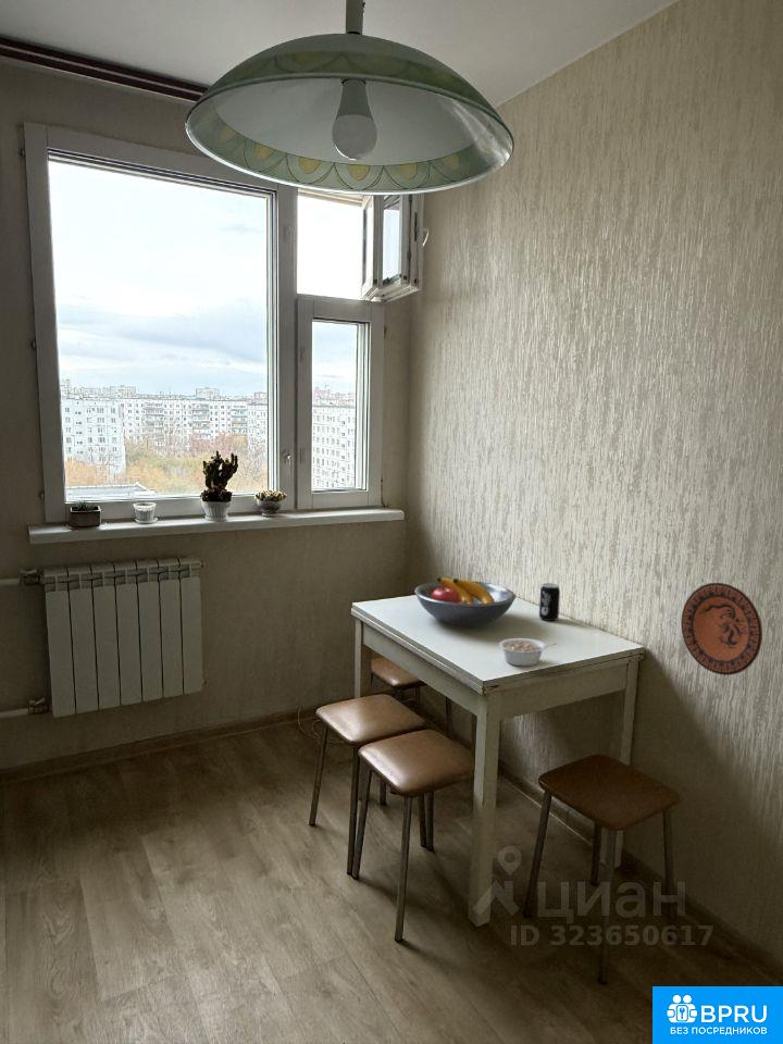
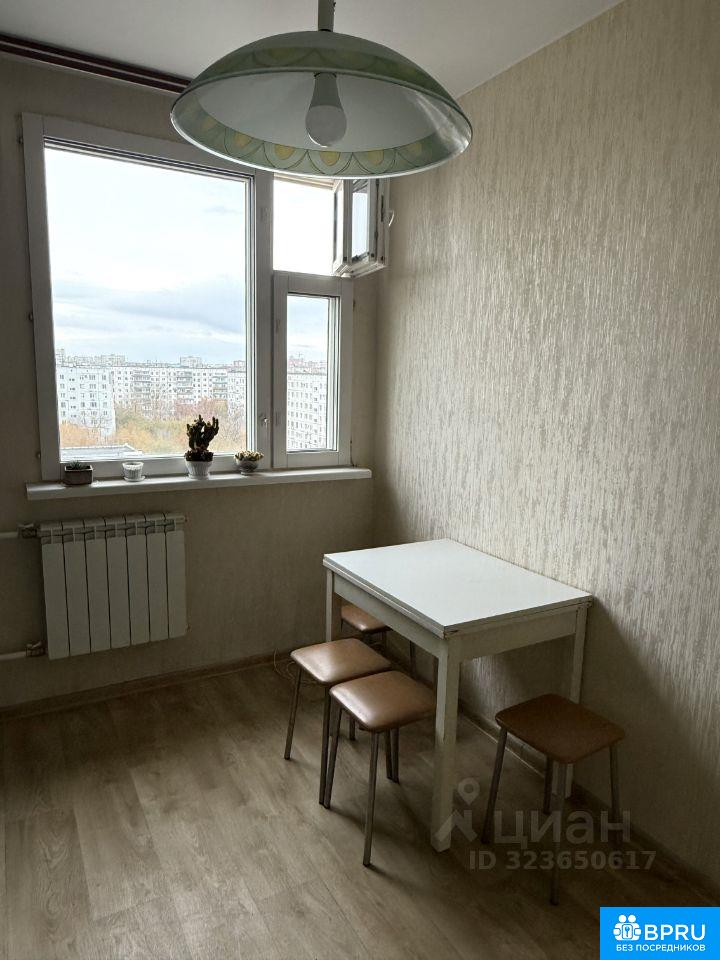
- fruit bowl [413,576,517,626]
- legume [498,637,557,667]
- beverage can [538,582,561,622]
- decorative plate [680,582,763,676]
